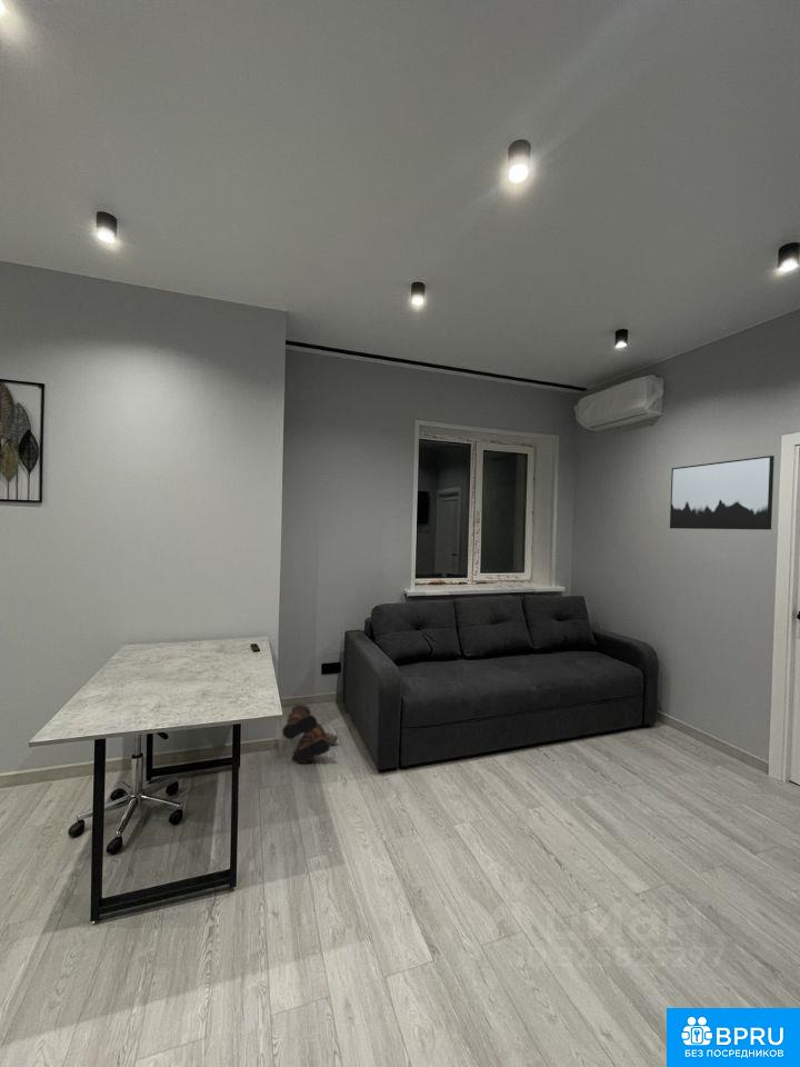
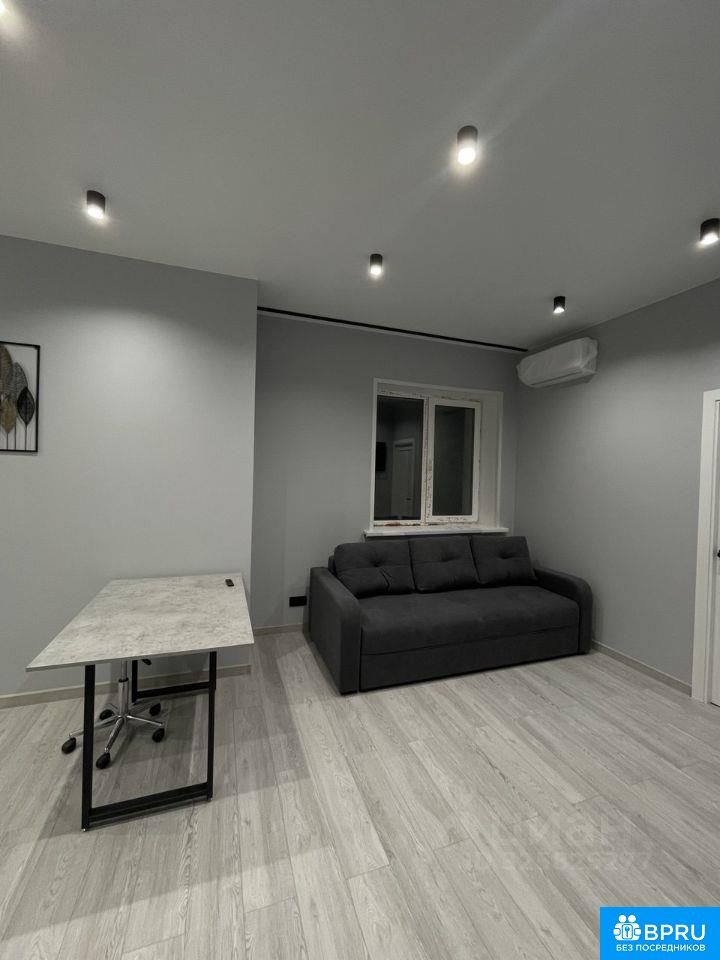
- wall art [669,455,776,531]
- boots [281,702,339,765]
